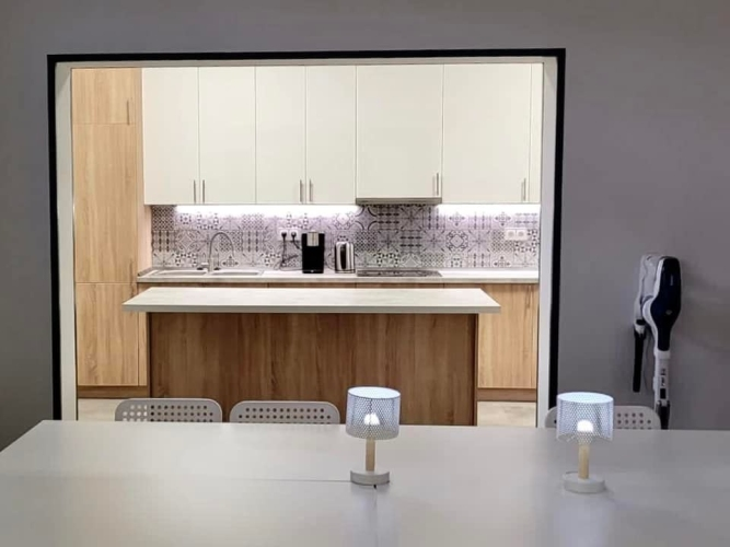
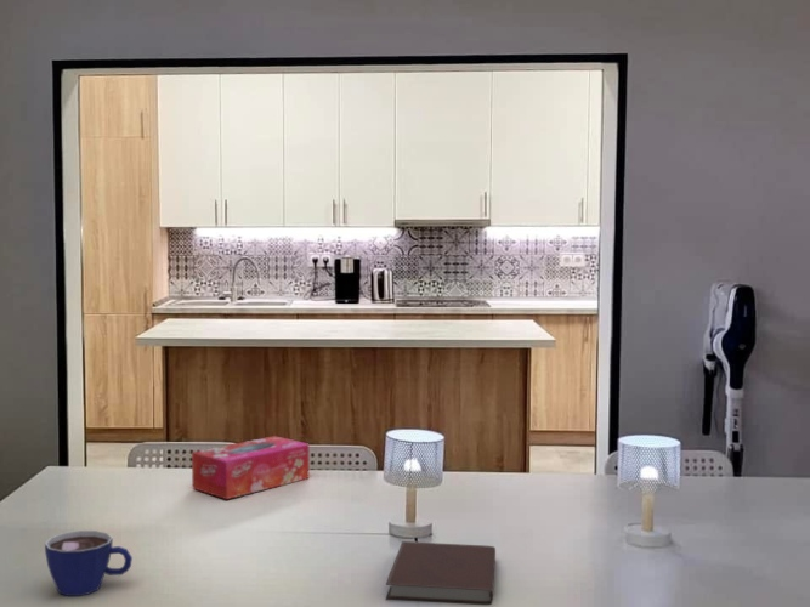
+ tissue box [191,435,310,500]
+ notebook [385,540,497,606]
+ cup [44,529,134,597]
